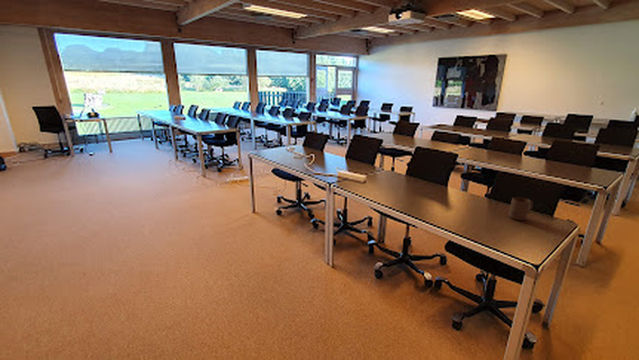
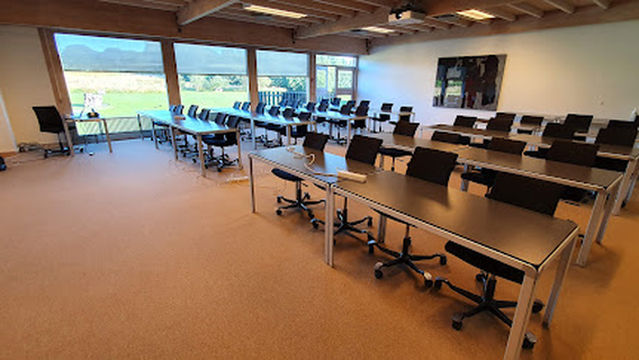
- cup [508,196,534,221]
